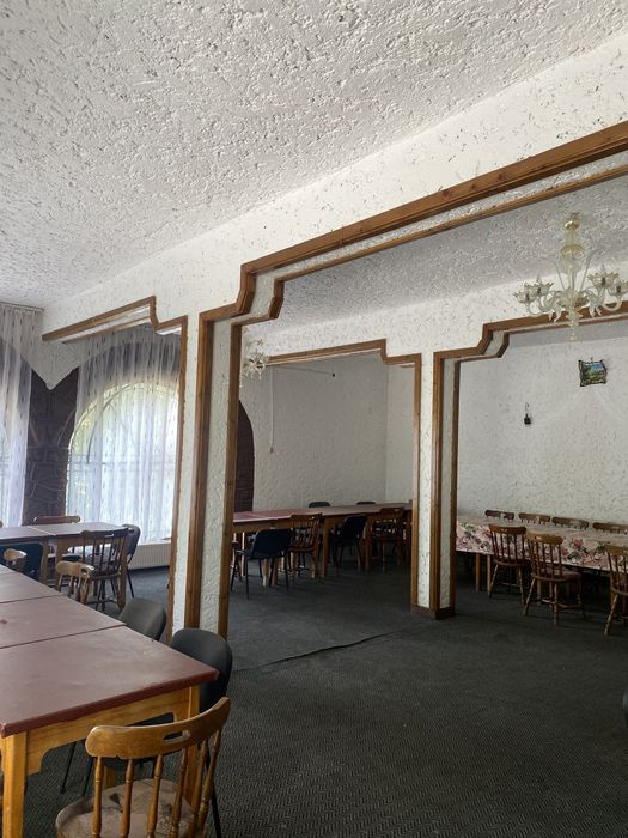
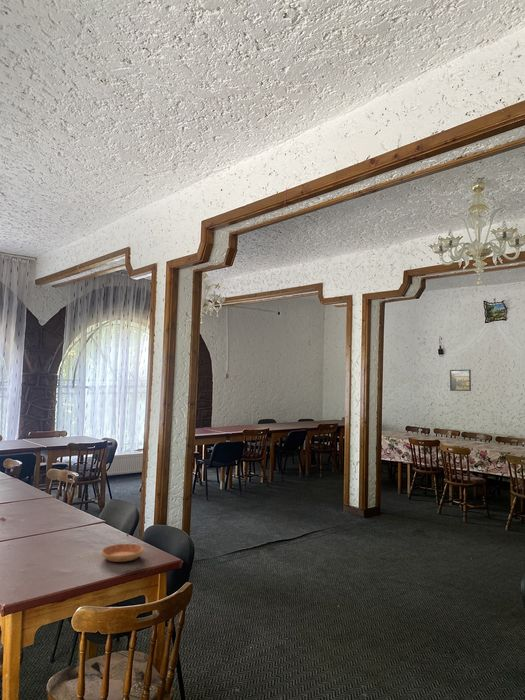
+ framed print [449,369,472,392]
+ saucer [101,543,145,563]
